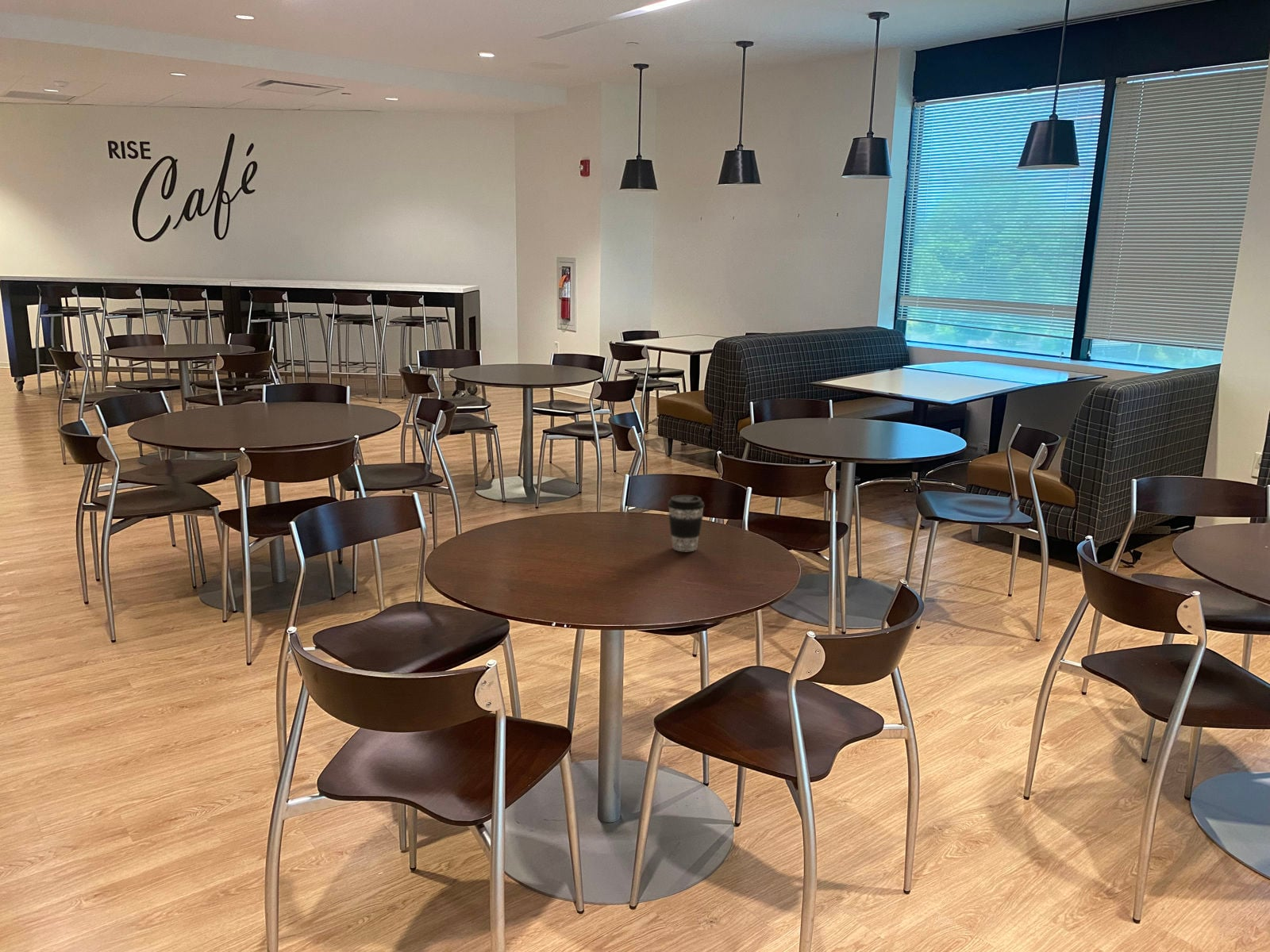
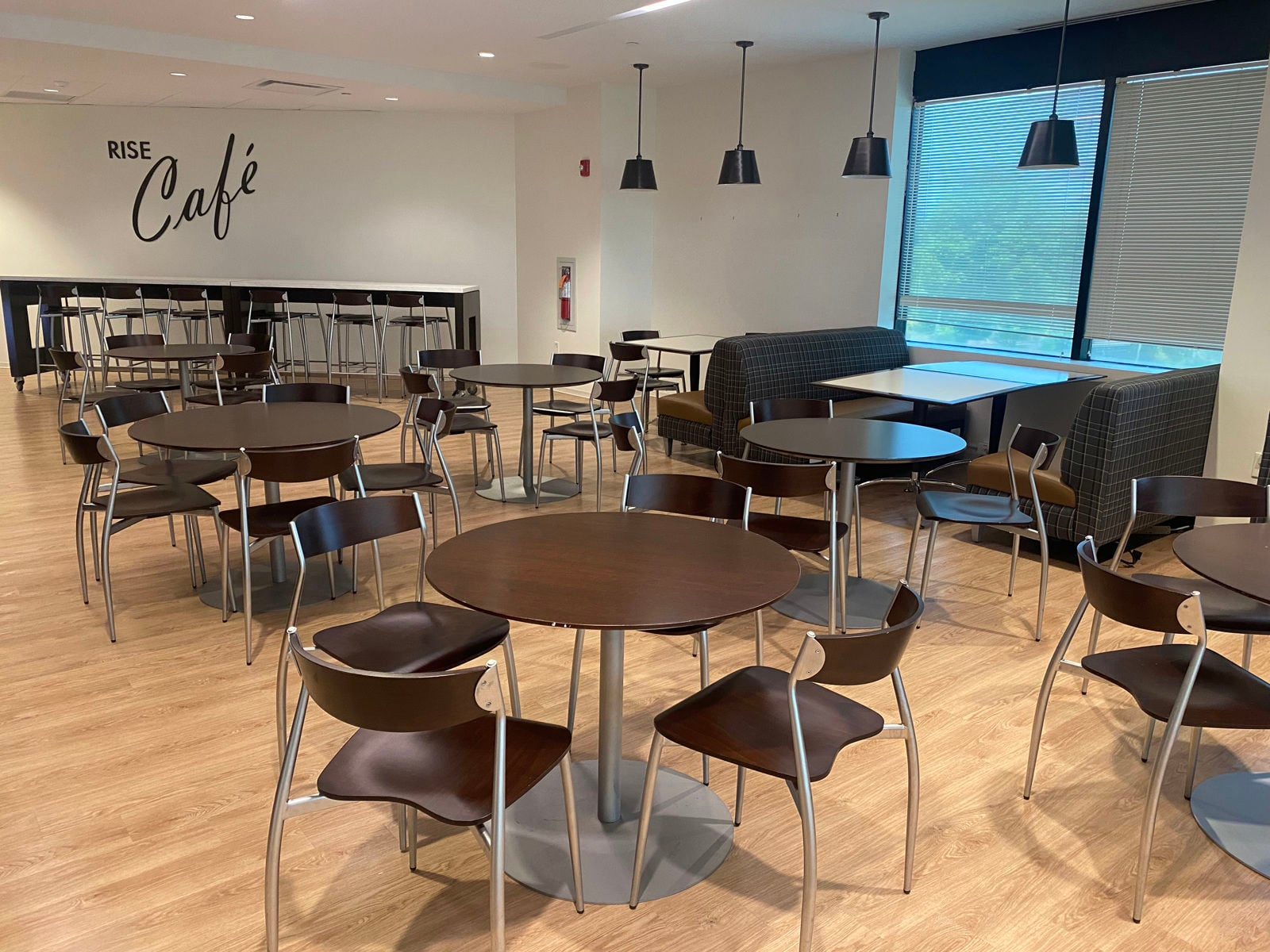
- coffee cup [667,494,705,552]
